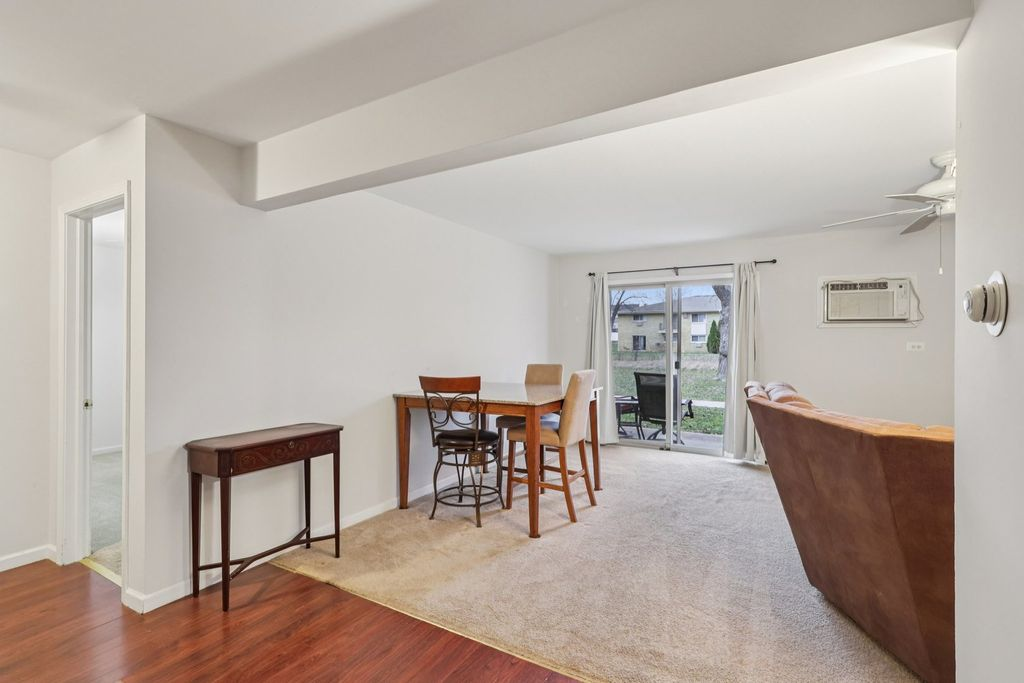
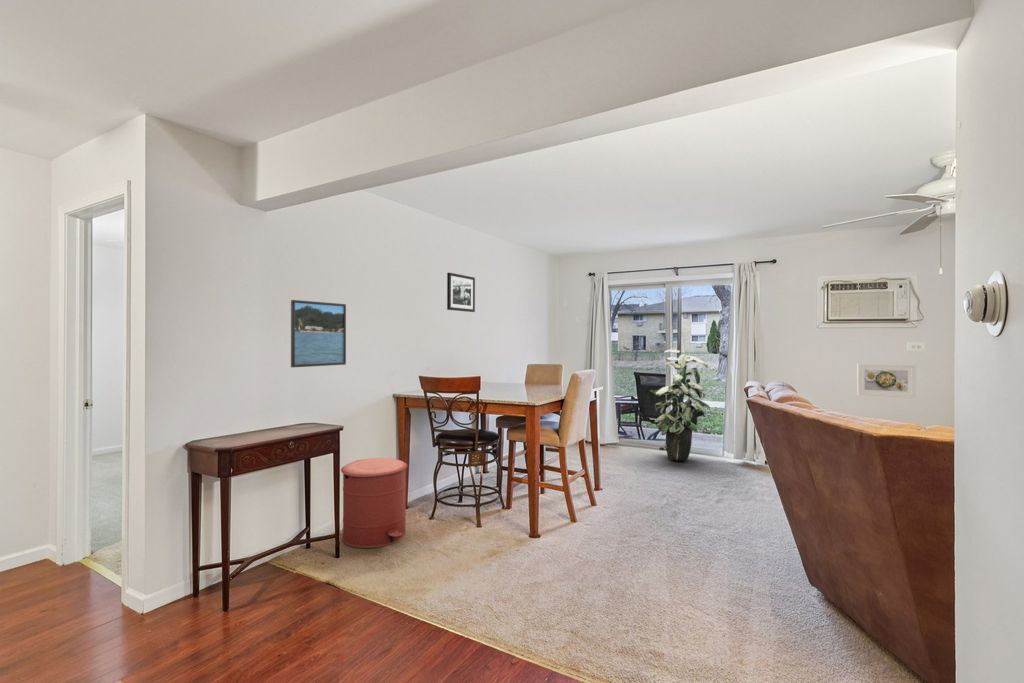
+ trash can [340,457,408,549]
+ indoor plant [649,348,711,462]
+ picture frame [446,272,476,313]
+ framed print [290,299,347,368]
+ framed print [856,363,916,399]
